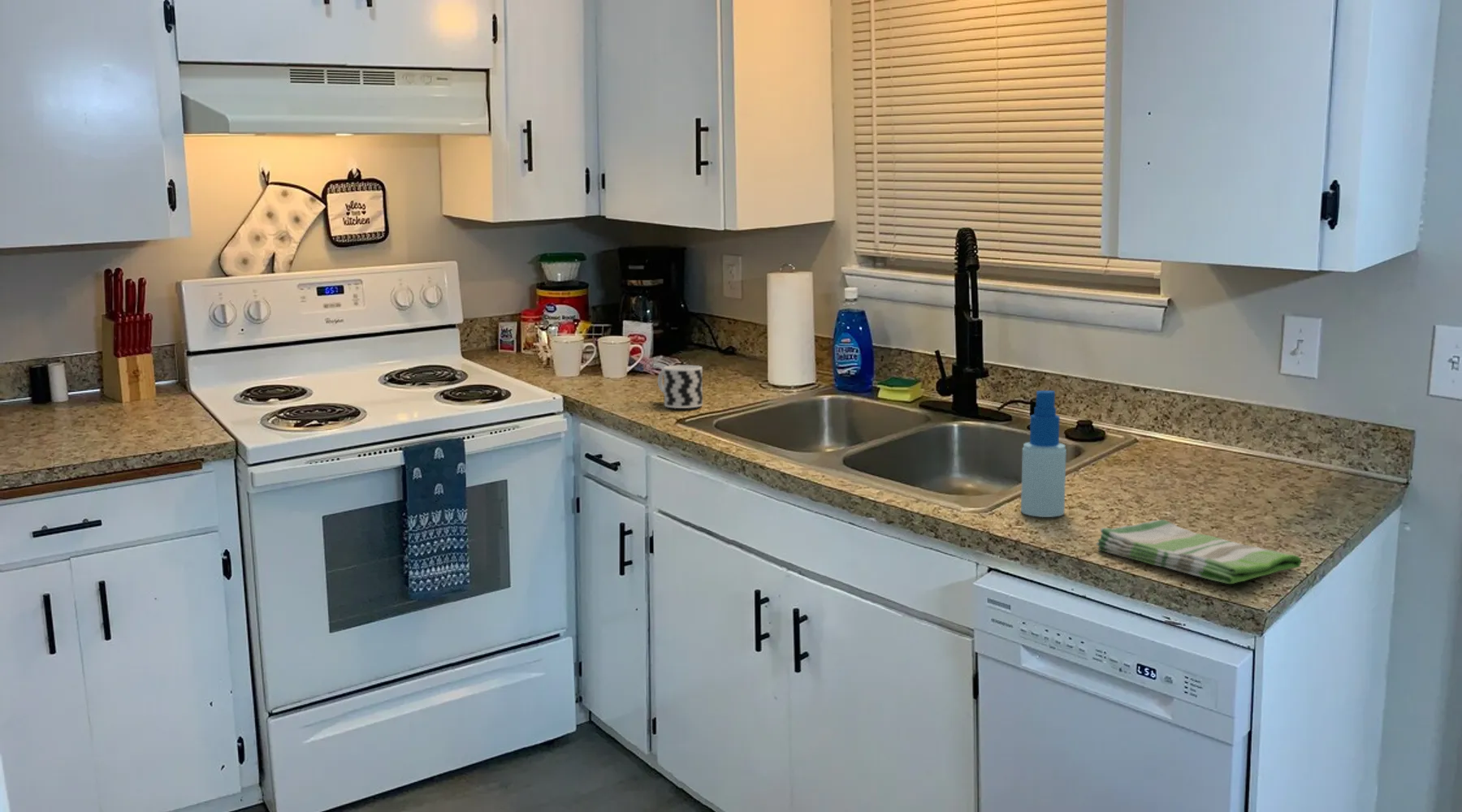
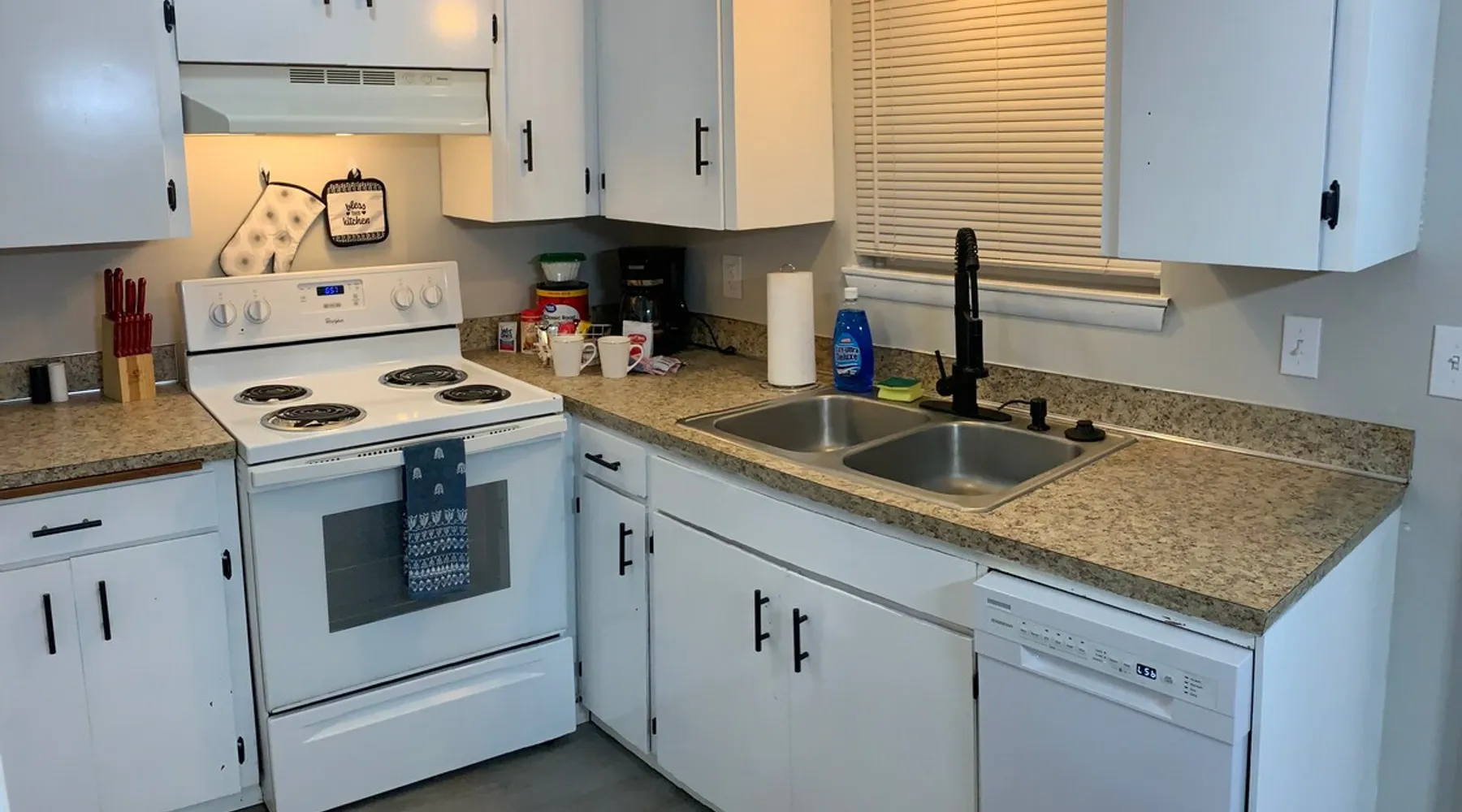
- dish towel [1095,519,1303,585]
- spray bottle [1020,390,1067,518]
- cup [657,365,703,409]
